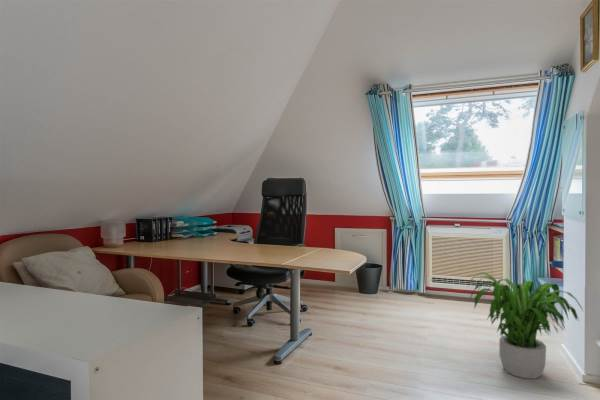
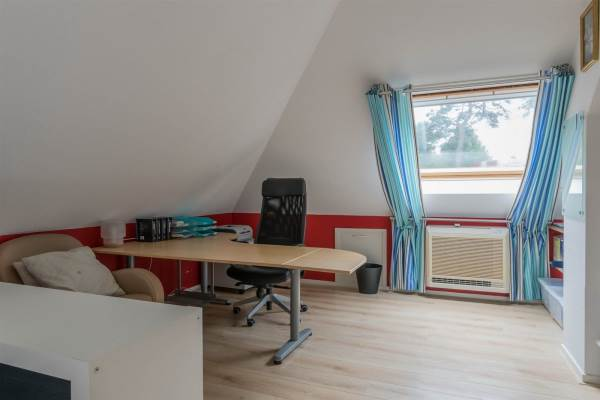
- potted plant [467,271,584,380]
